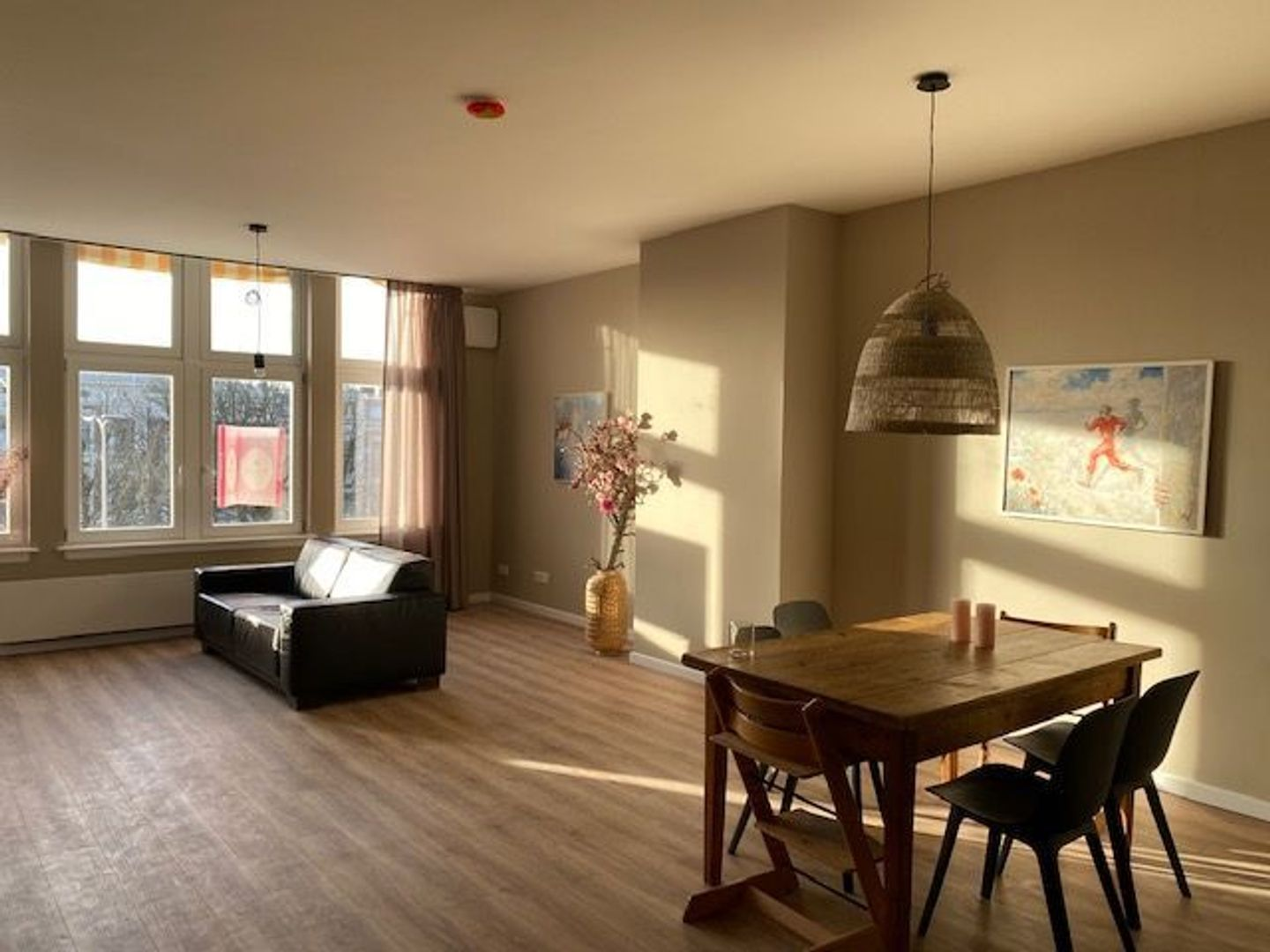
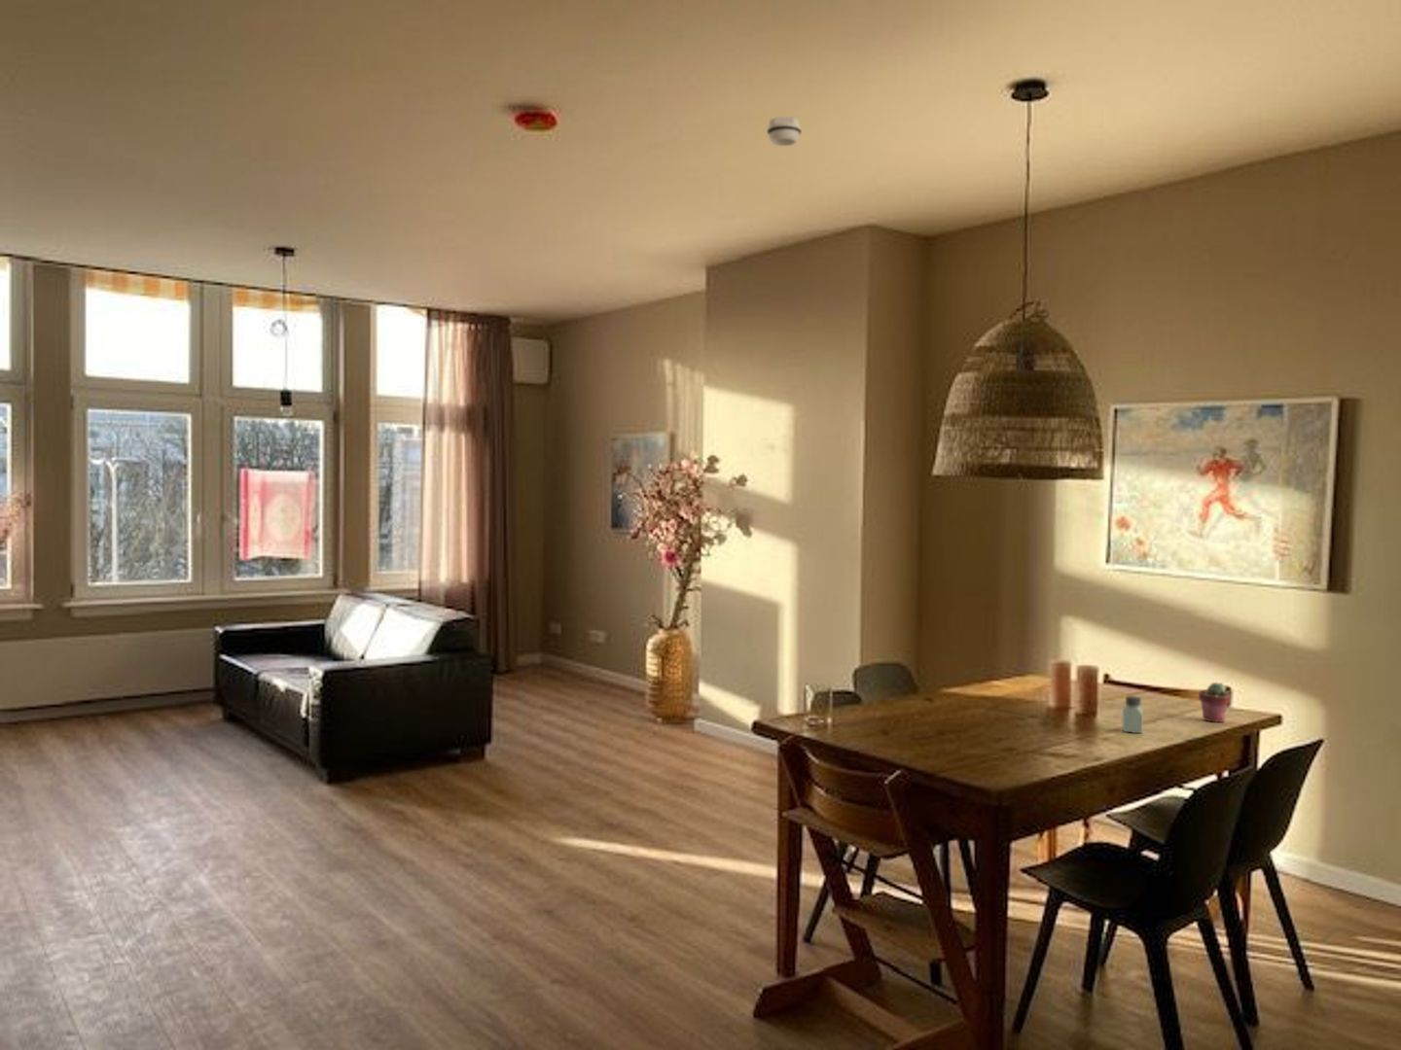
+ smoke detector [766,116,803,147]
+ potted succulent [1198,682,1232,724]
+ saltshaker [1121,695,1144,735]
